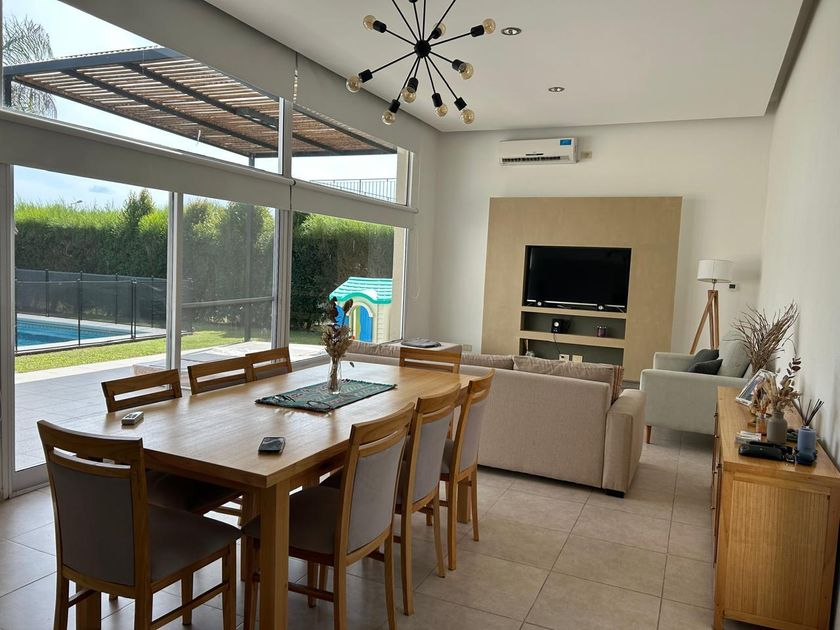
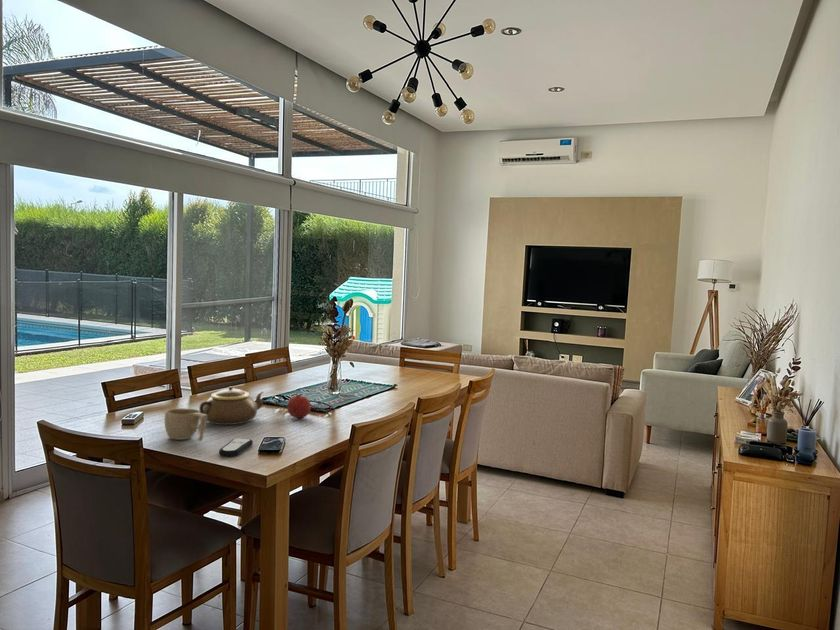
+ remote control [218,437,254,457]
+ fruit [286,393,312,419]
+ teapot [198,386,265,426]
+ cup [164,408,207,442]
